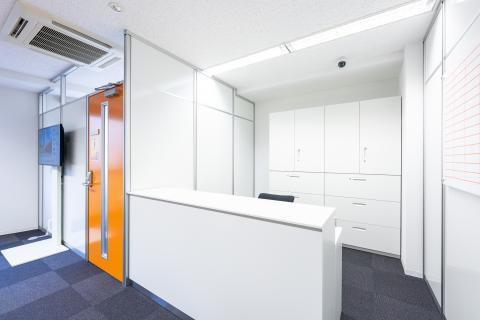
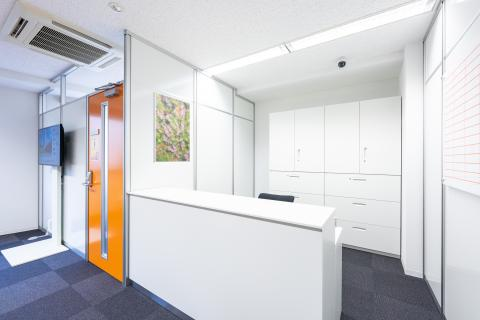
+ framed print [153,91,191,163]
